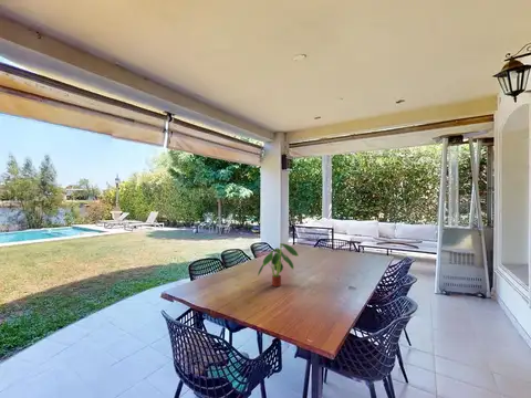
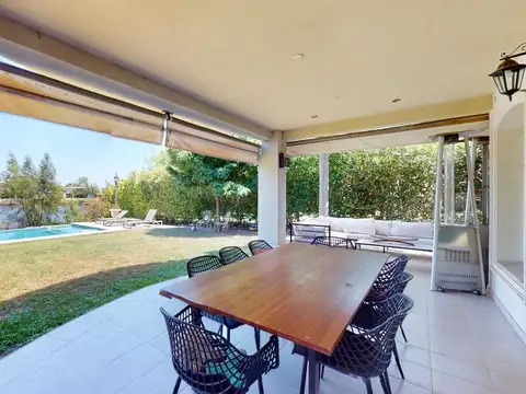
- plant [257,242,300,287]
